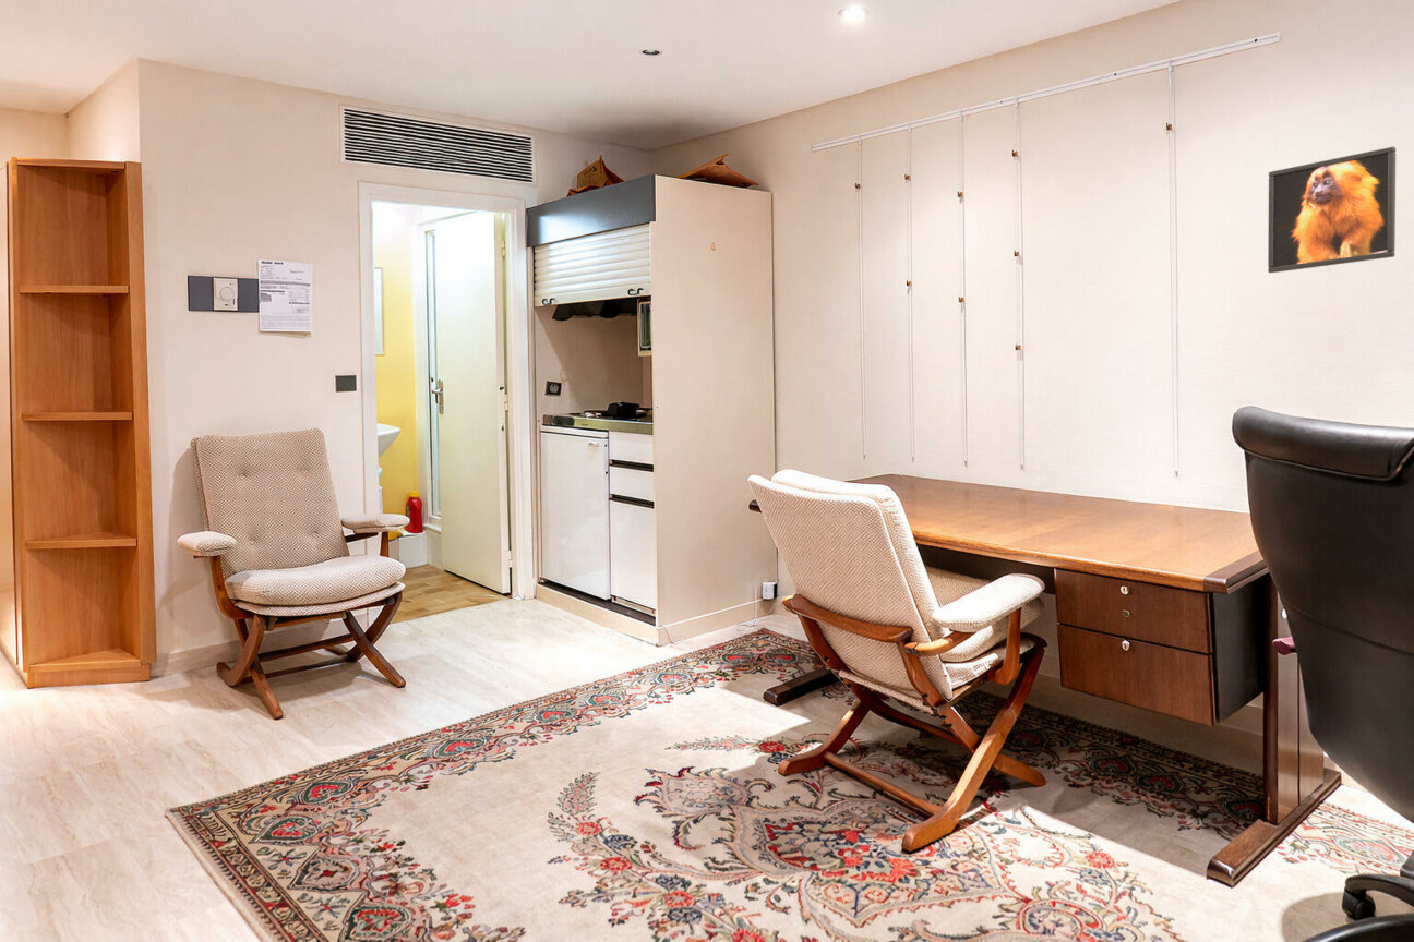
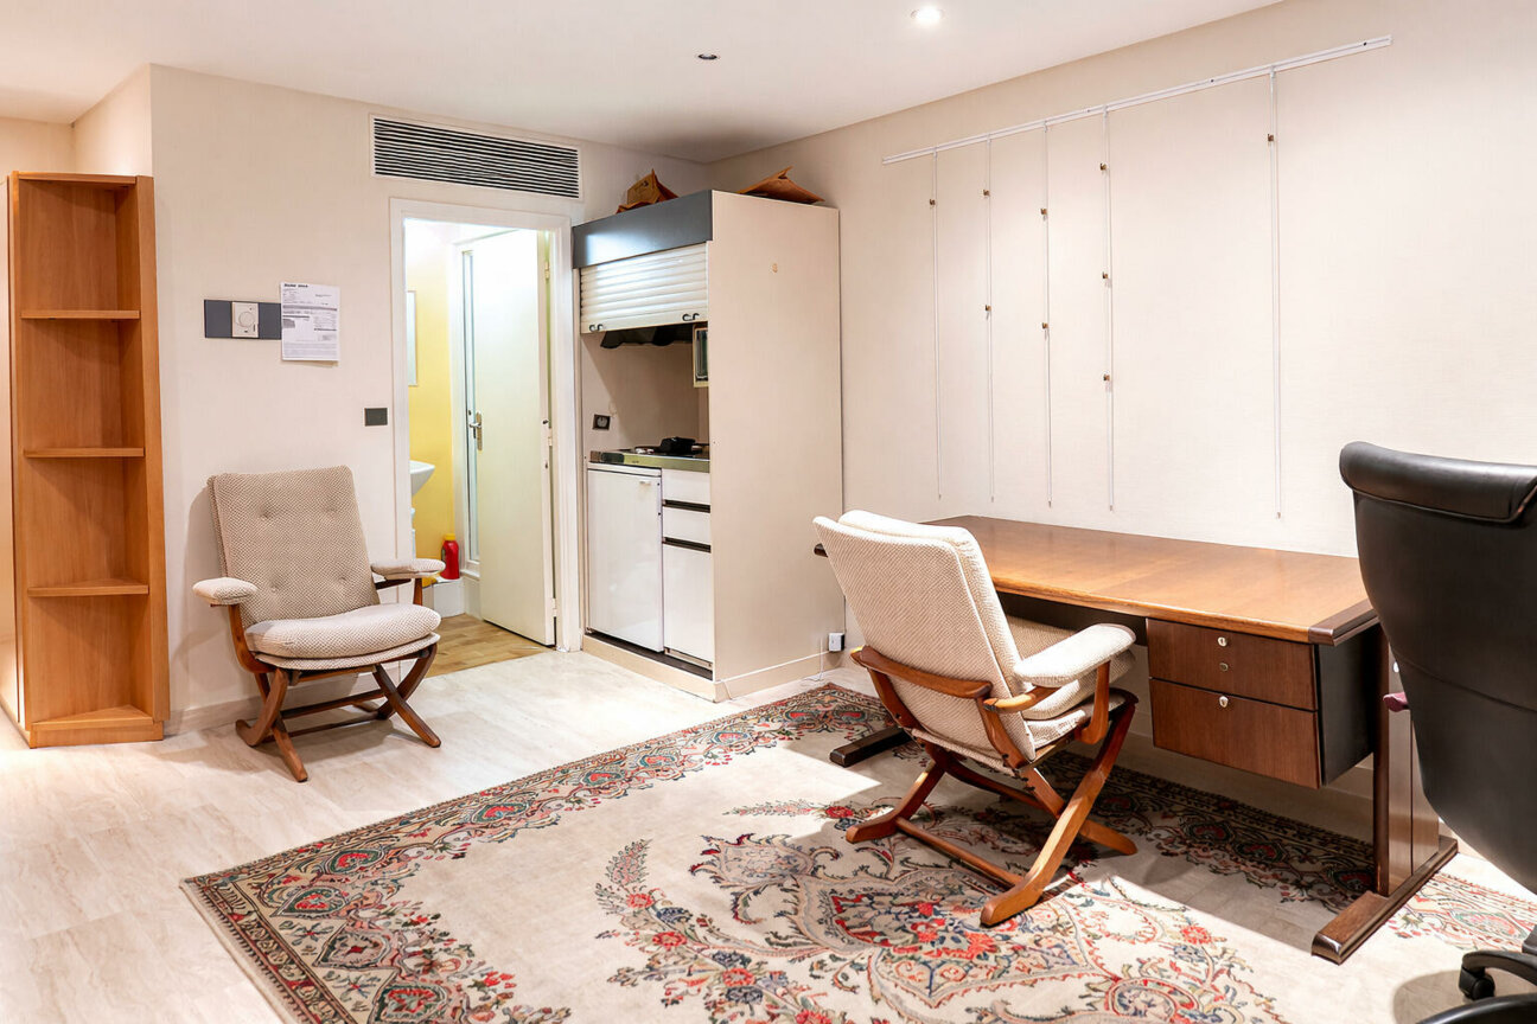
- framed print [1267,146,1397,274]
